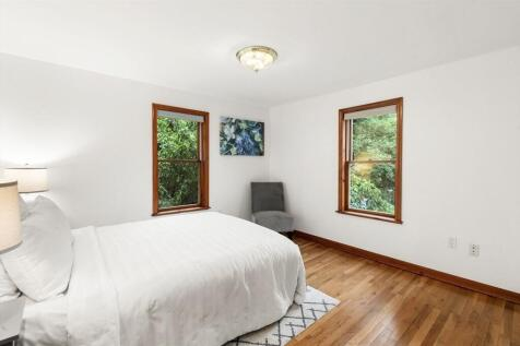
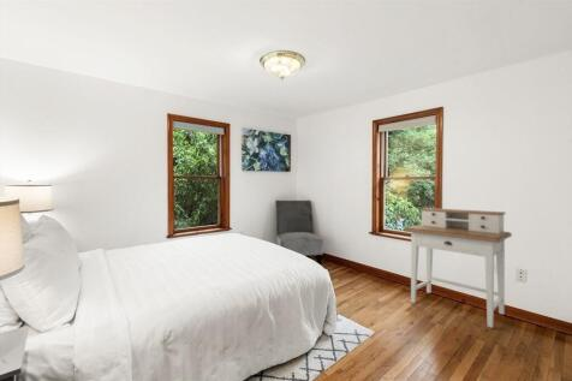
+ desk [404,207,513,329]
